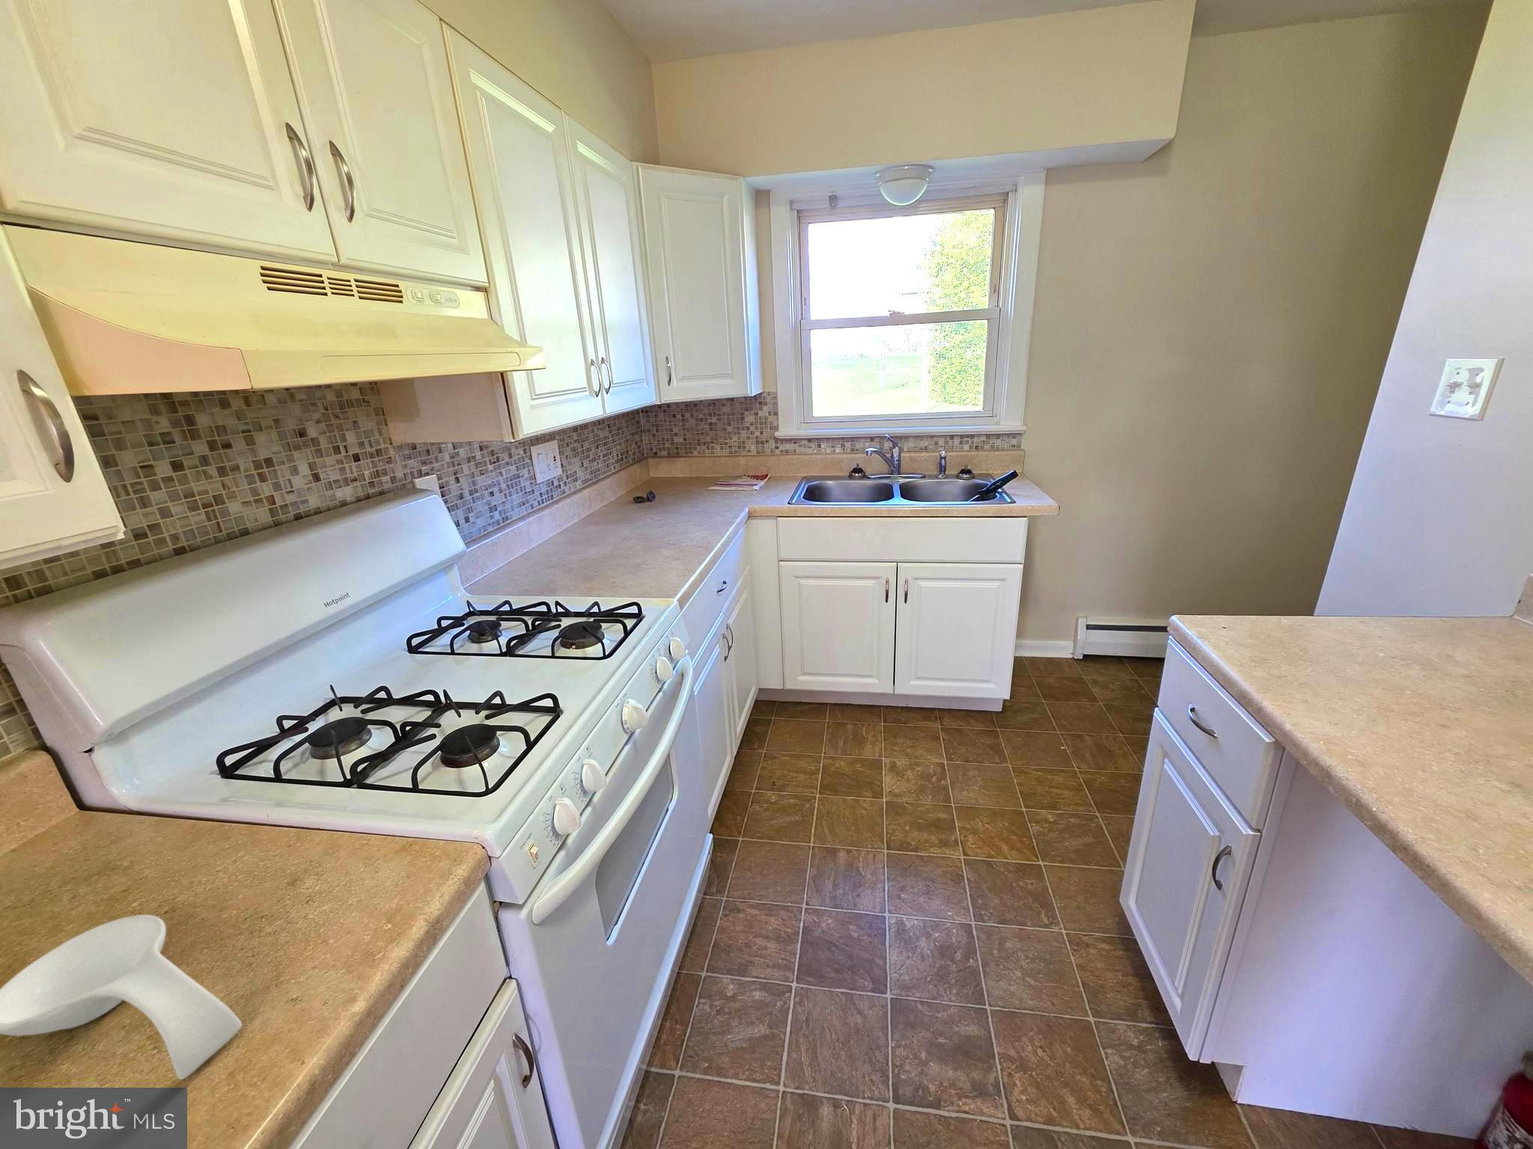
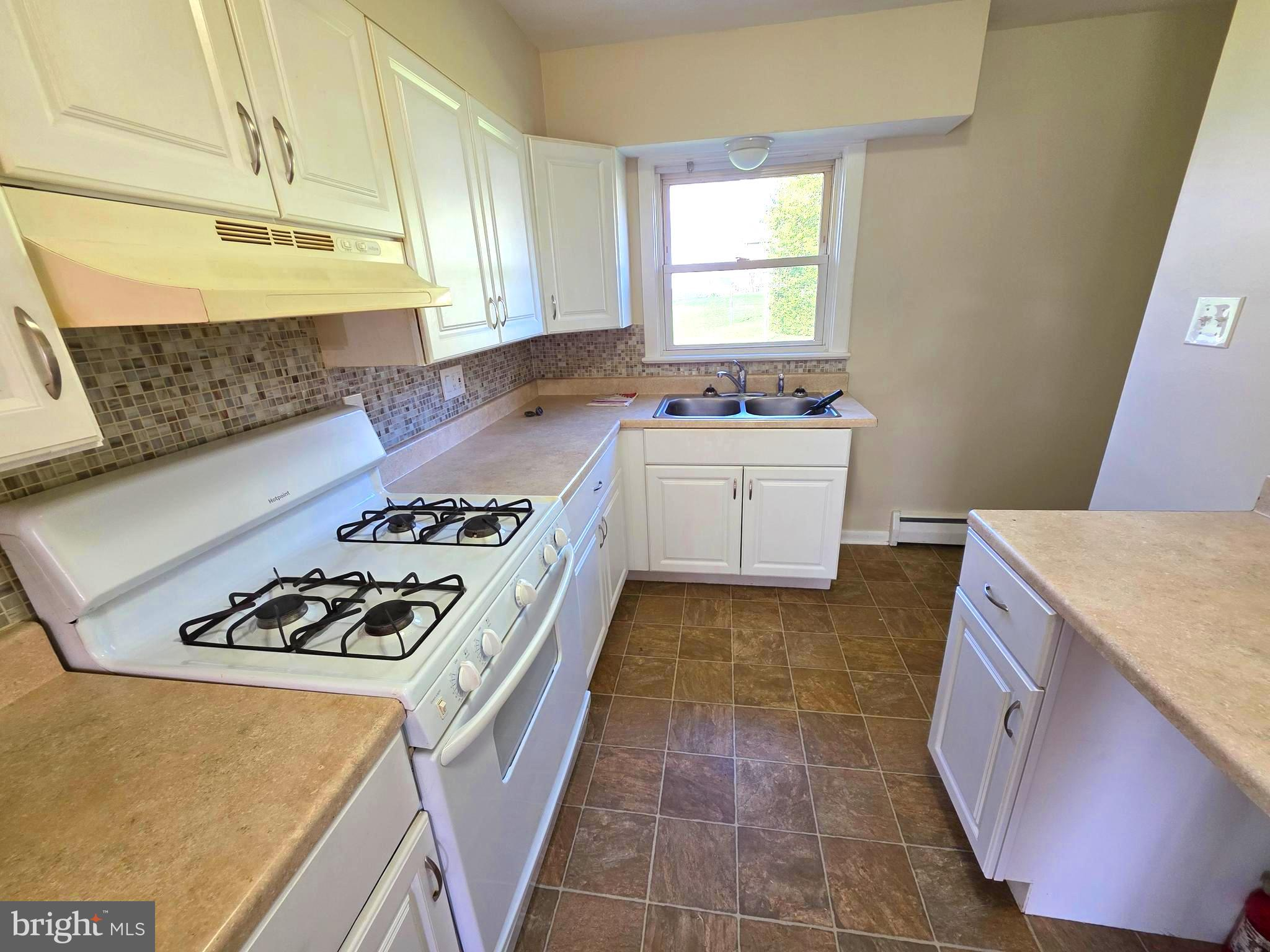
- spoon rest [0,914,243,1080]
